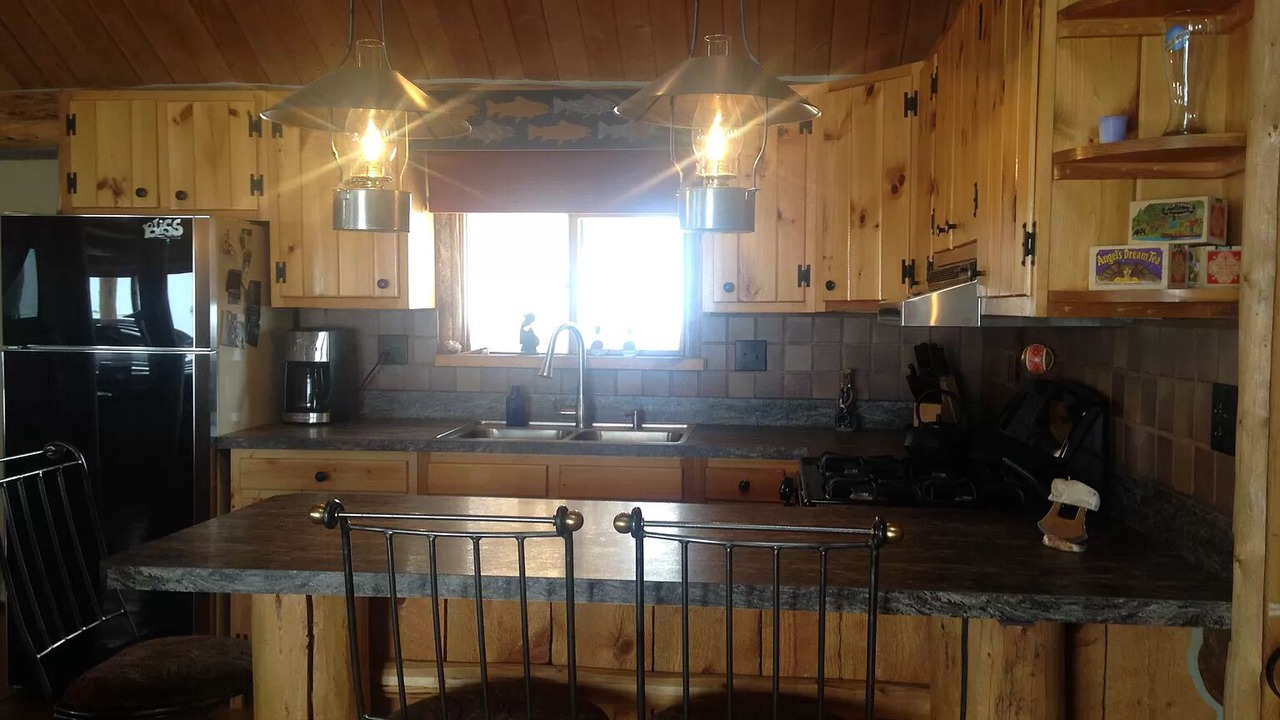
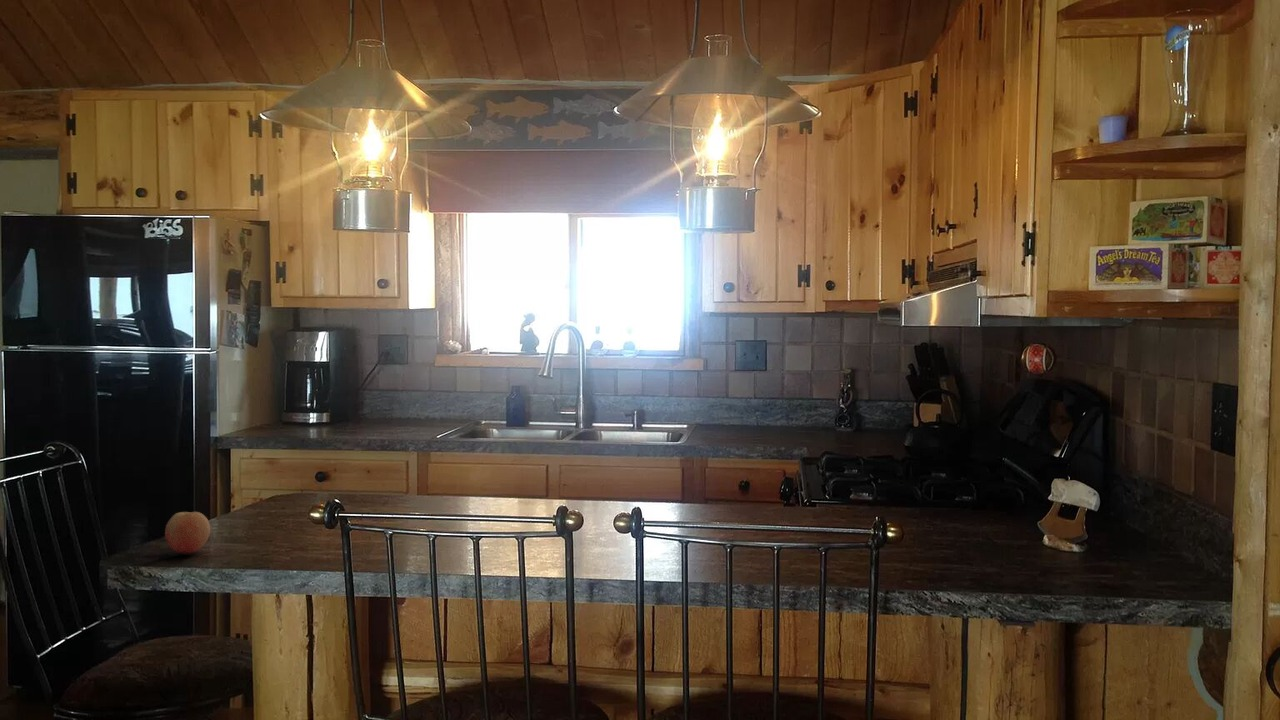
+ fruit [164,511,211,555]
